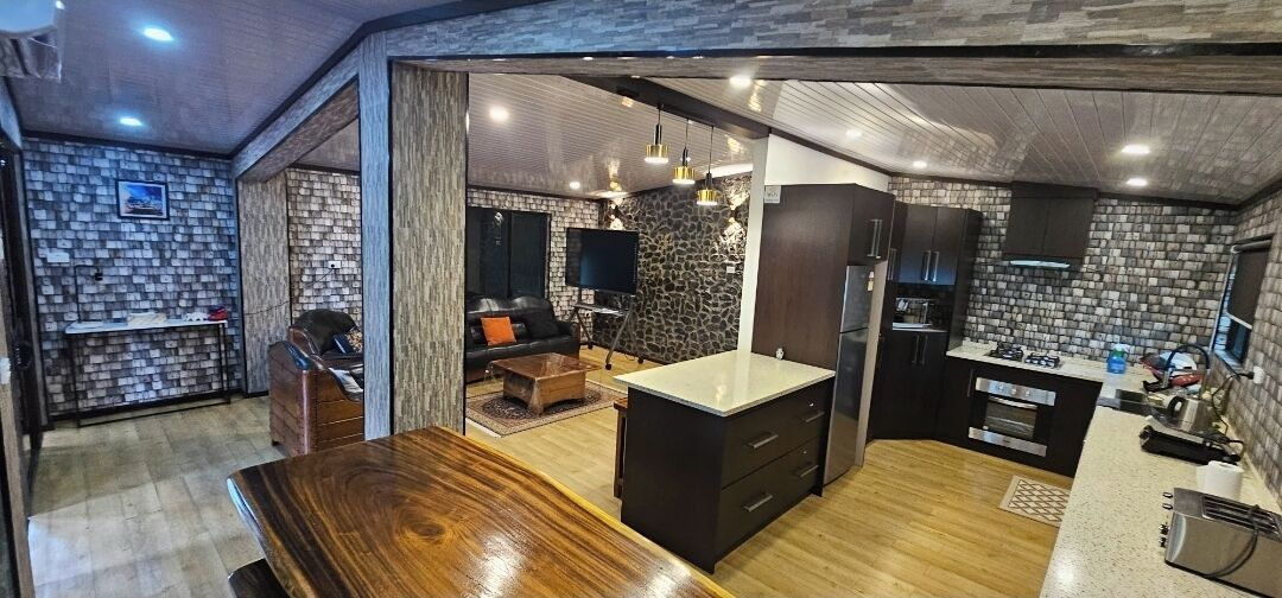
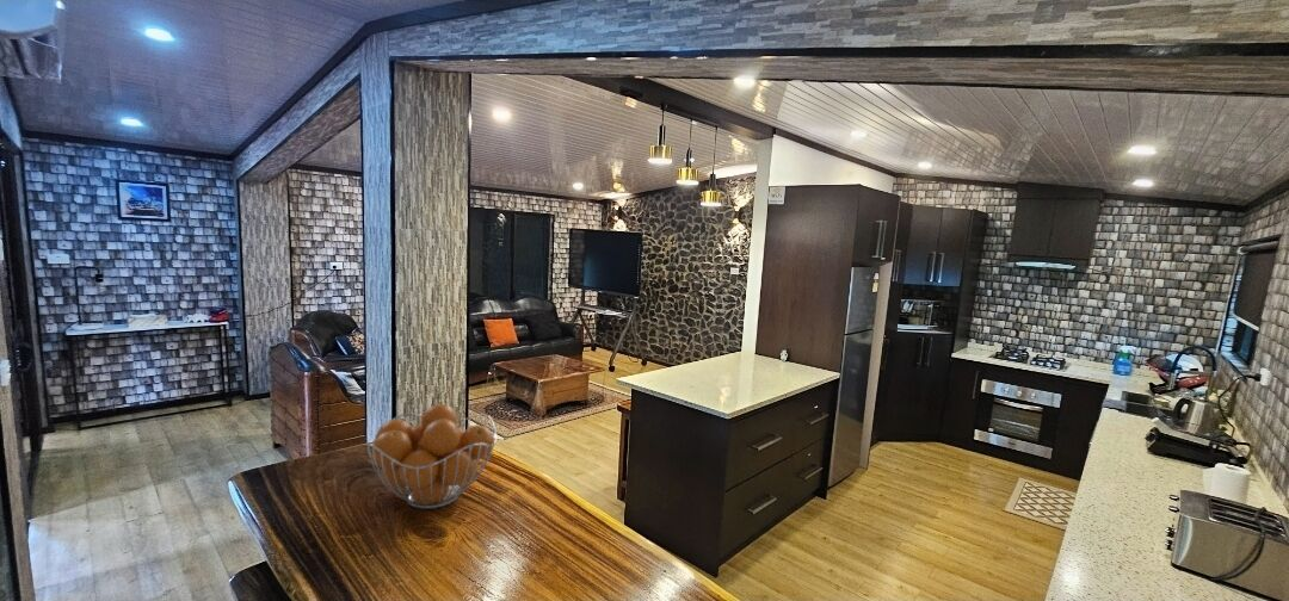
+ fruit basket [365,403,498,510]
